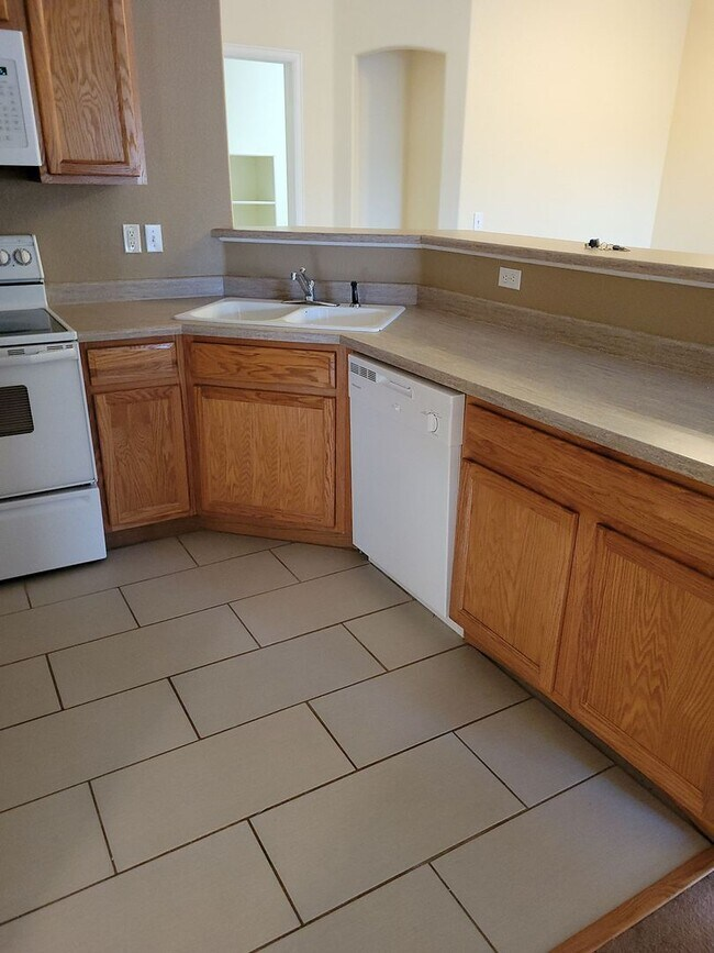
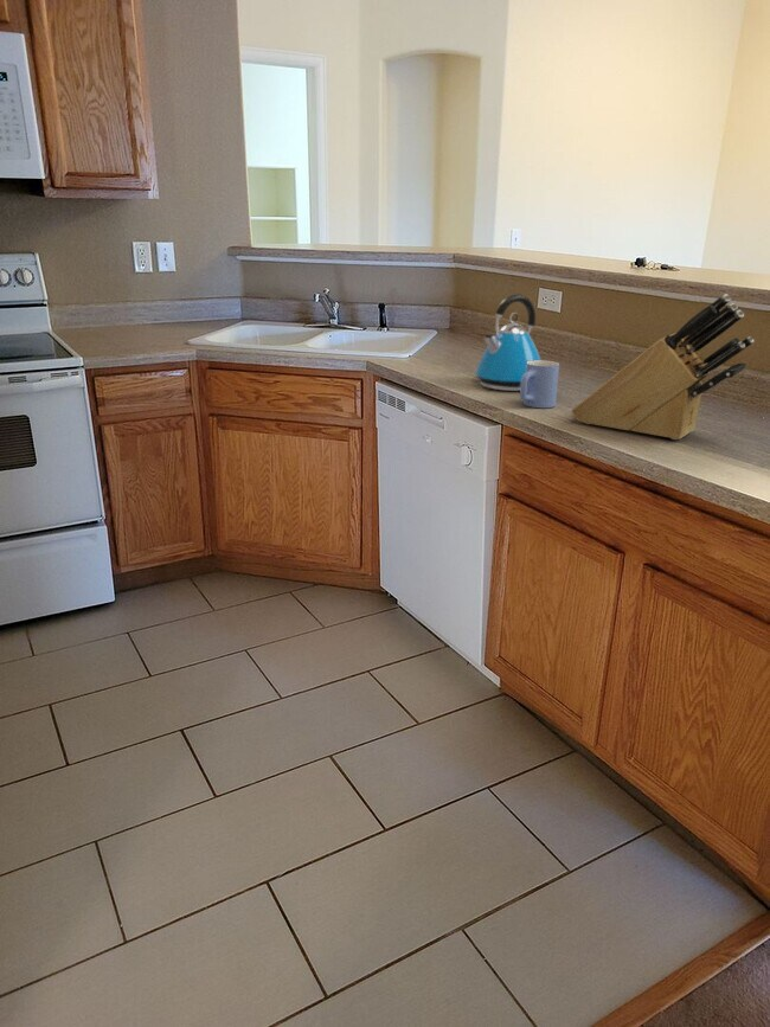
+ knife block [571,293,755,441]
+ mug [519,359,560,409]
+ kettle [474,293,543,392]
